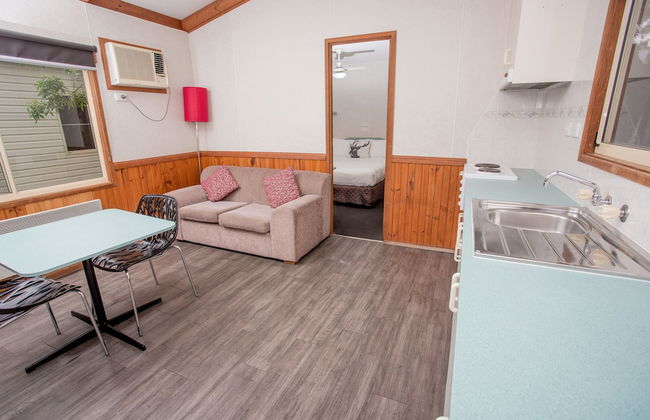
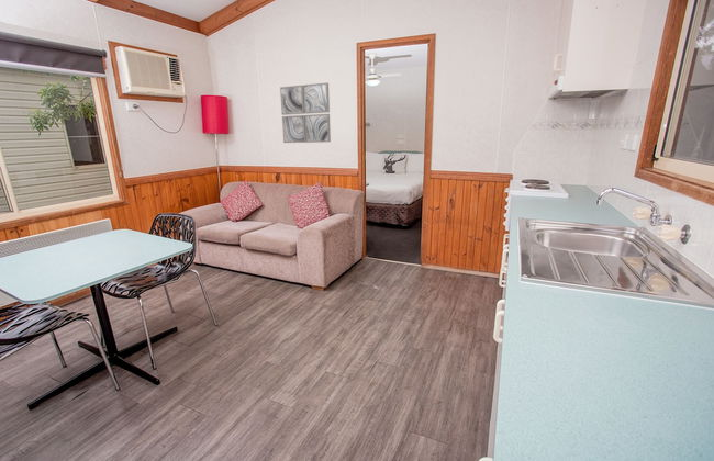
+ wall art [279,81,332,144]
